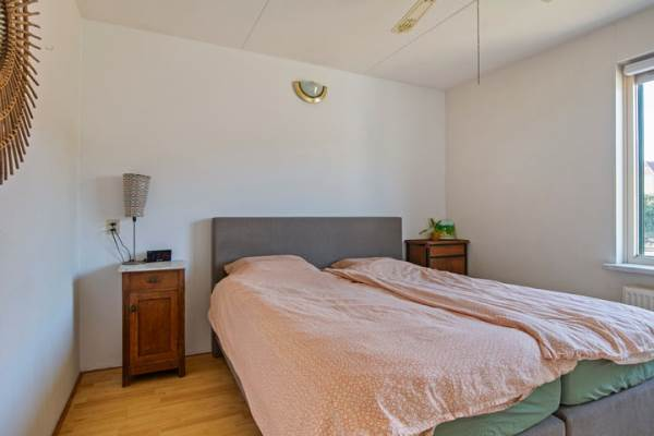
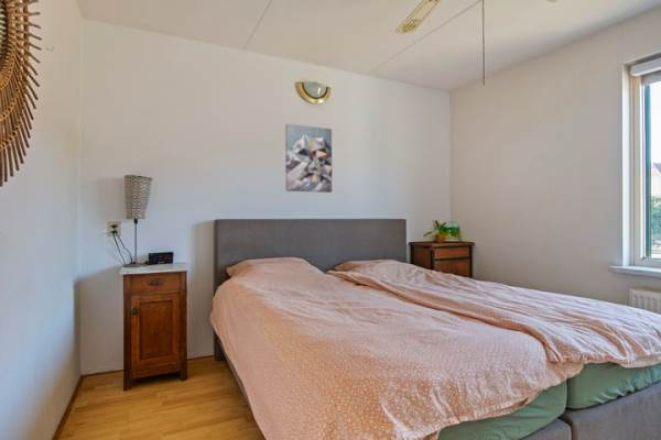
+ wall art [284,123,333,194]
